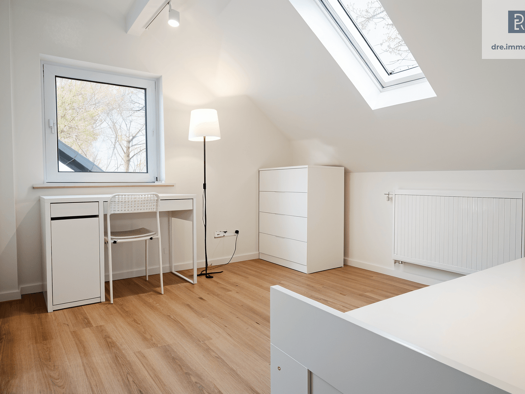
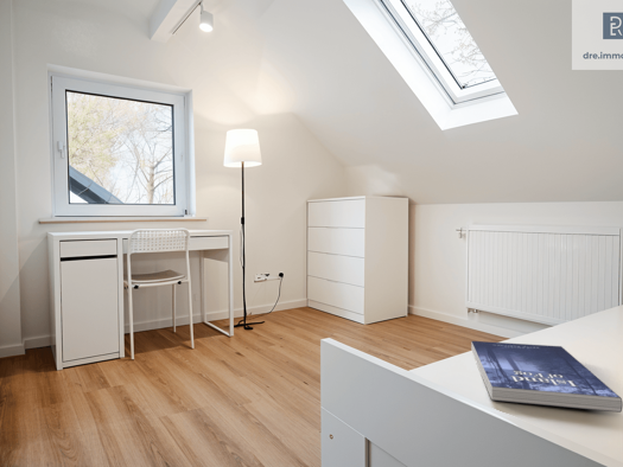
+ book [470,340,623,414]
